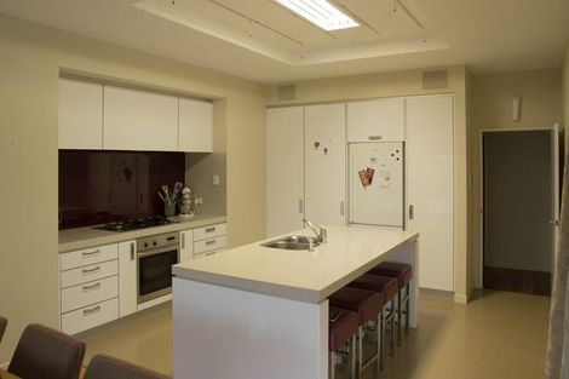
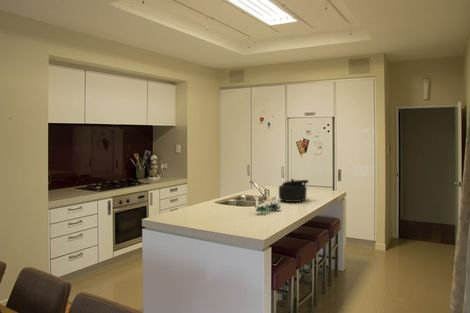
+ kettle [278,178,309,203]
+ succulent plant [254,196,282,214]
